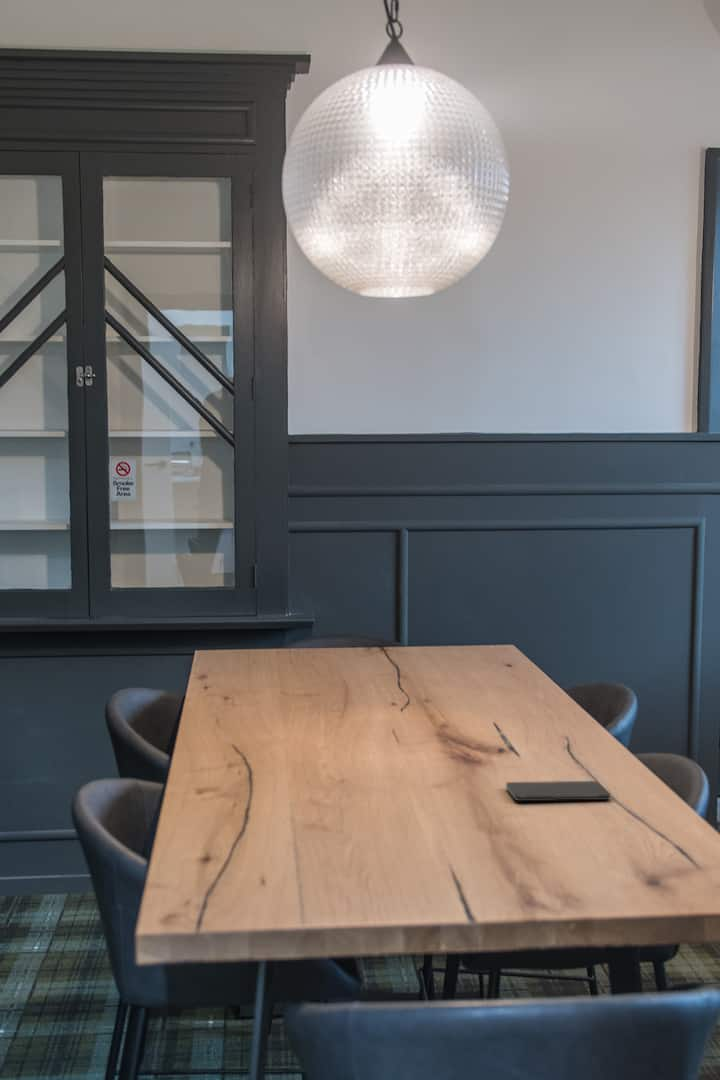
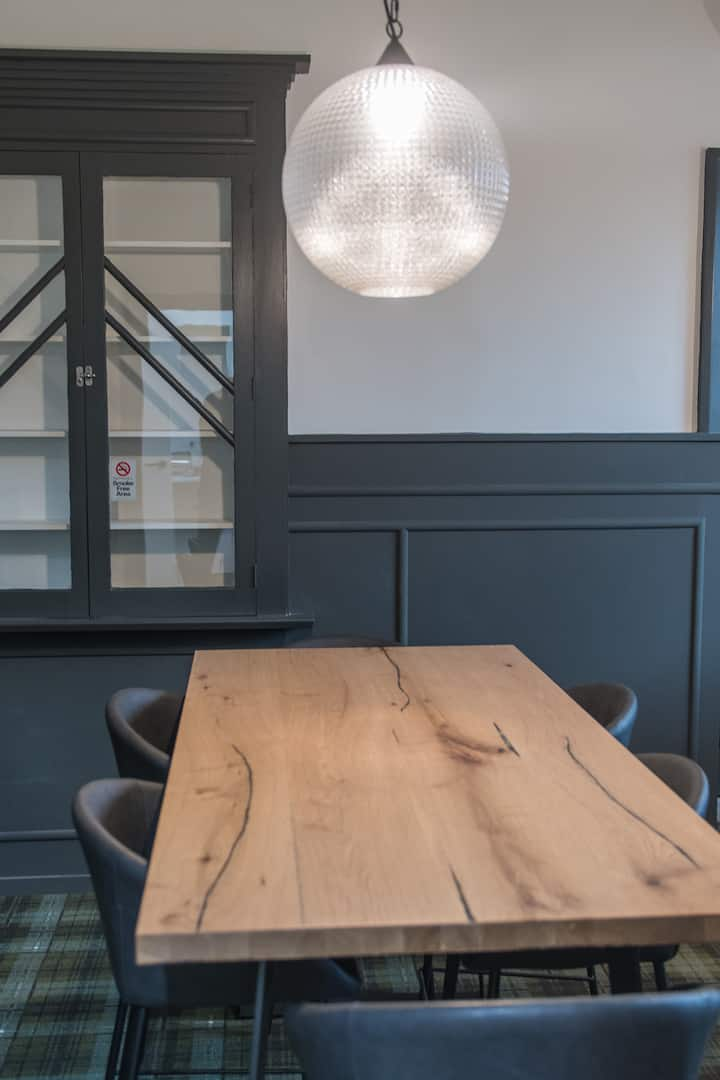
- smartphone [505,780,612,802]
